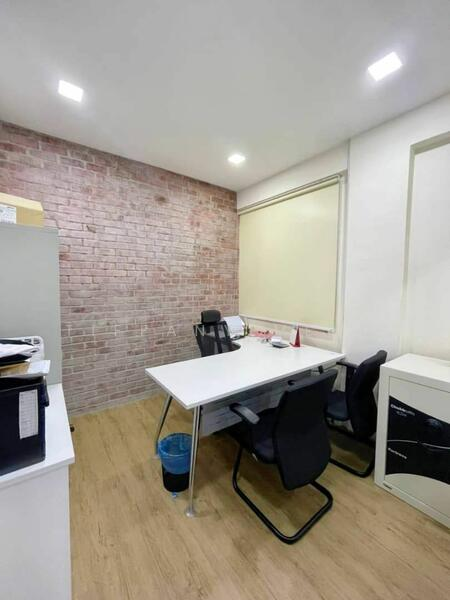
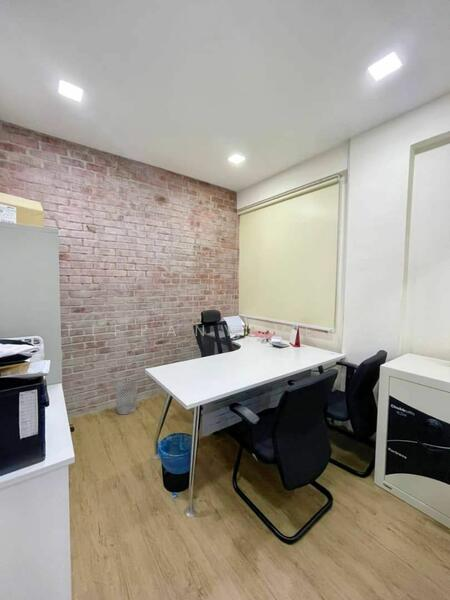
+ wastebasket [114,380,139,415]
